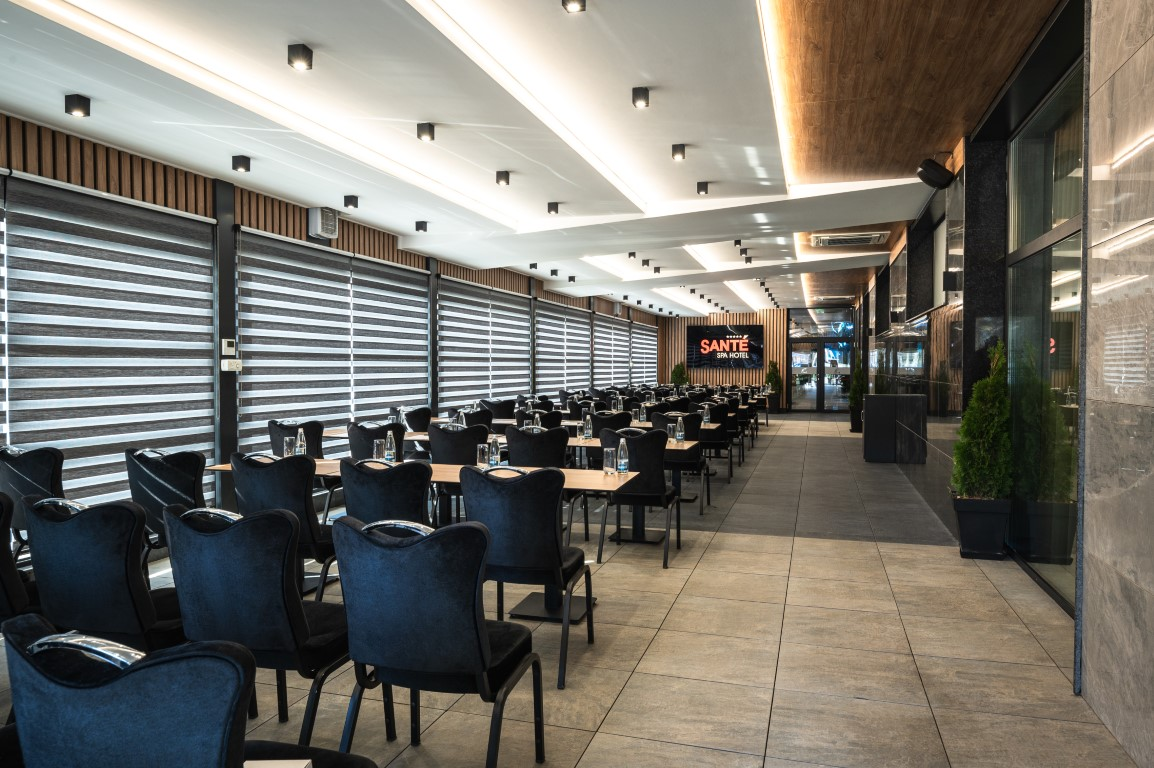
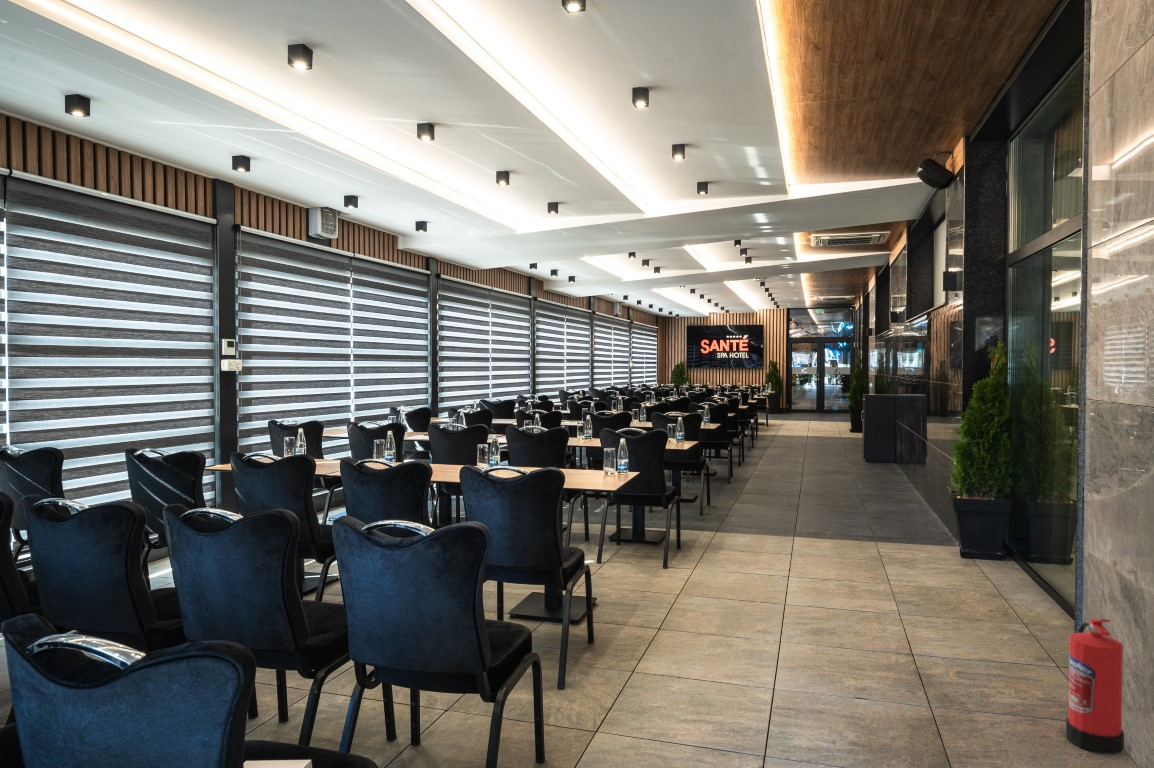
+ fire extinguisher [1065,618,1125,755]
